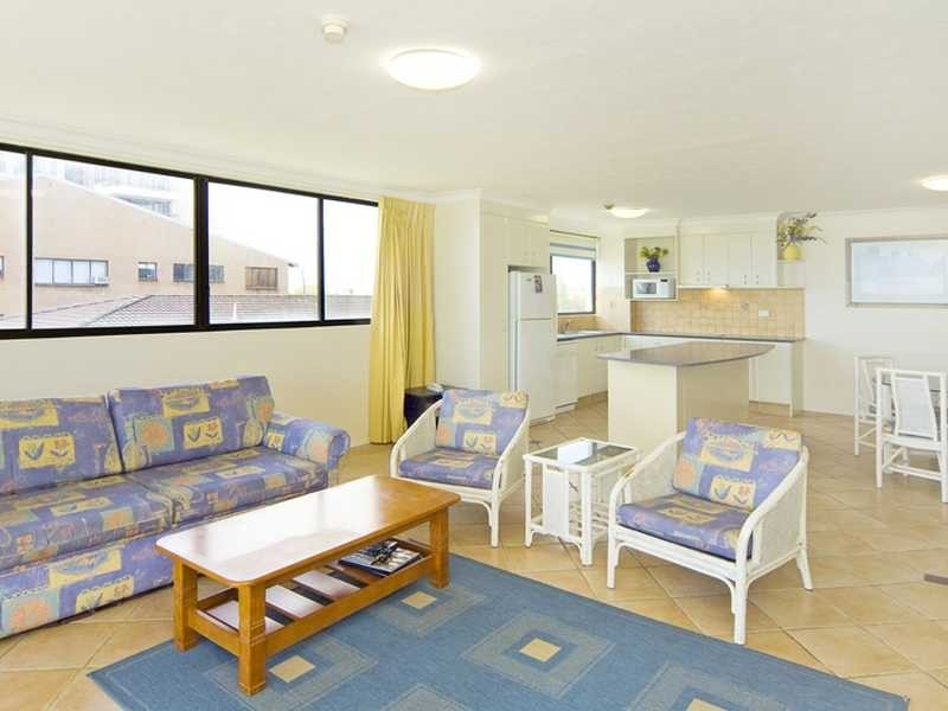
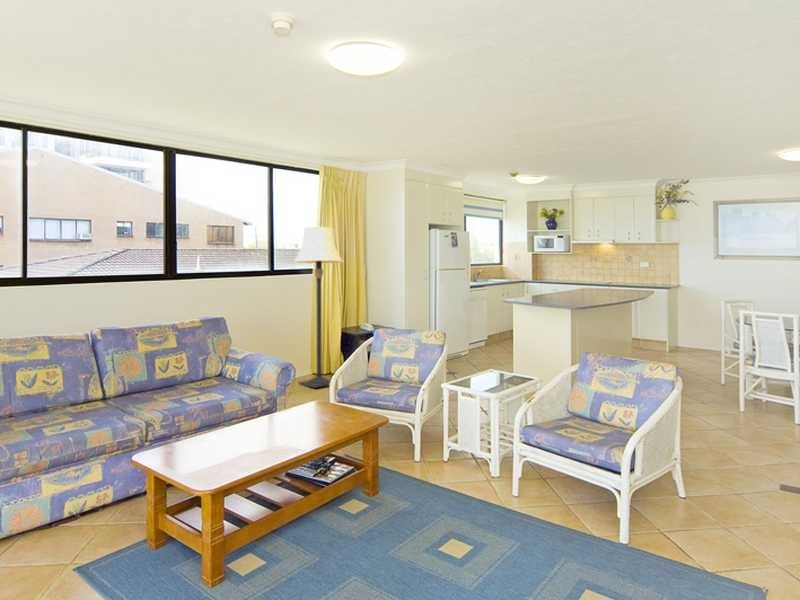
+ lamp [293,226,345,389]
